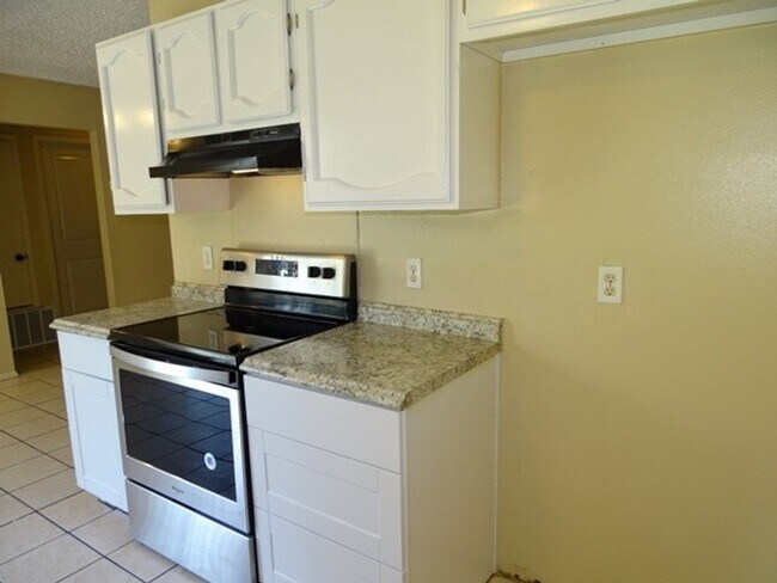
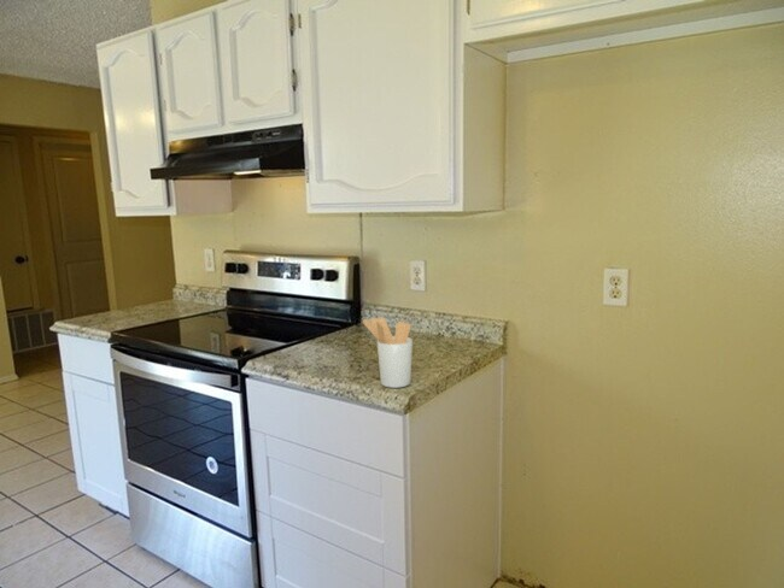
+ utensil holder [362,316,414,389]
